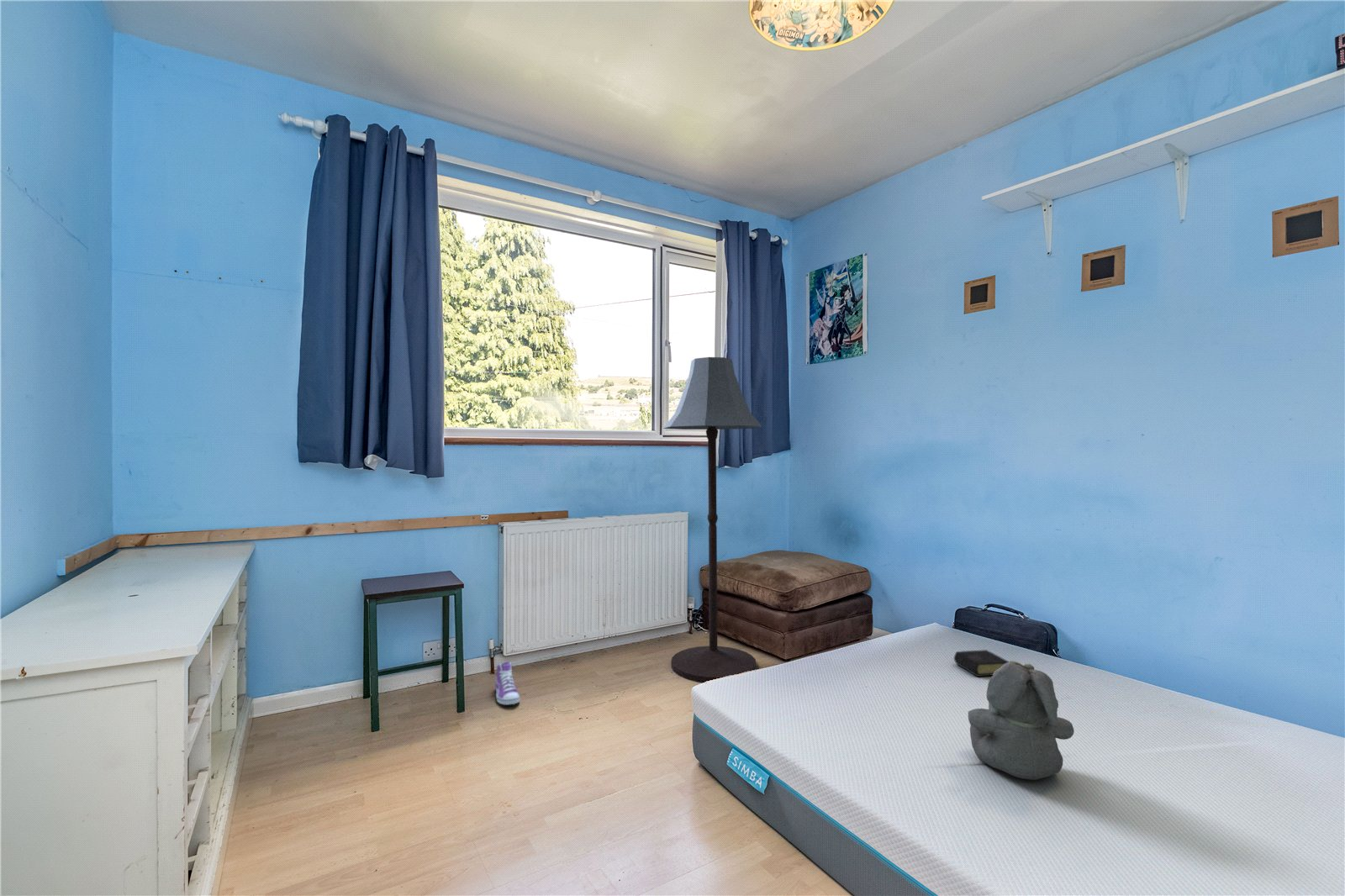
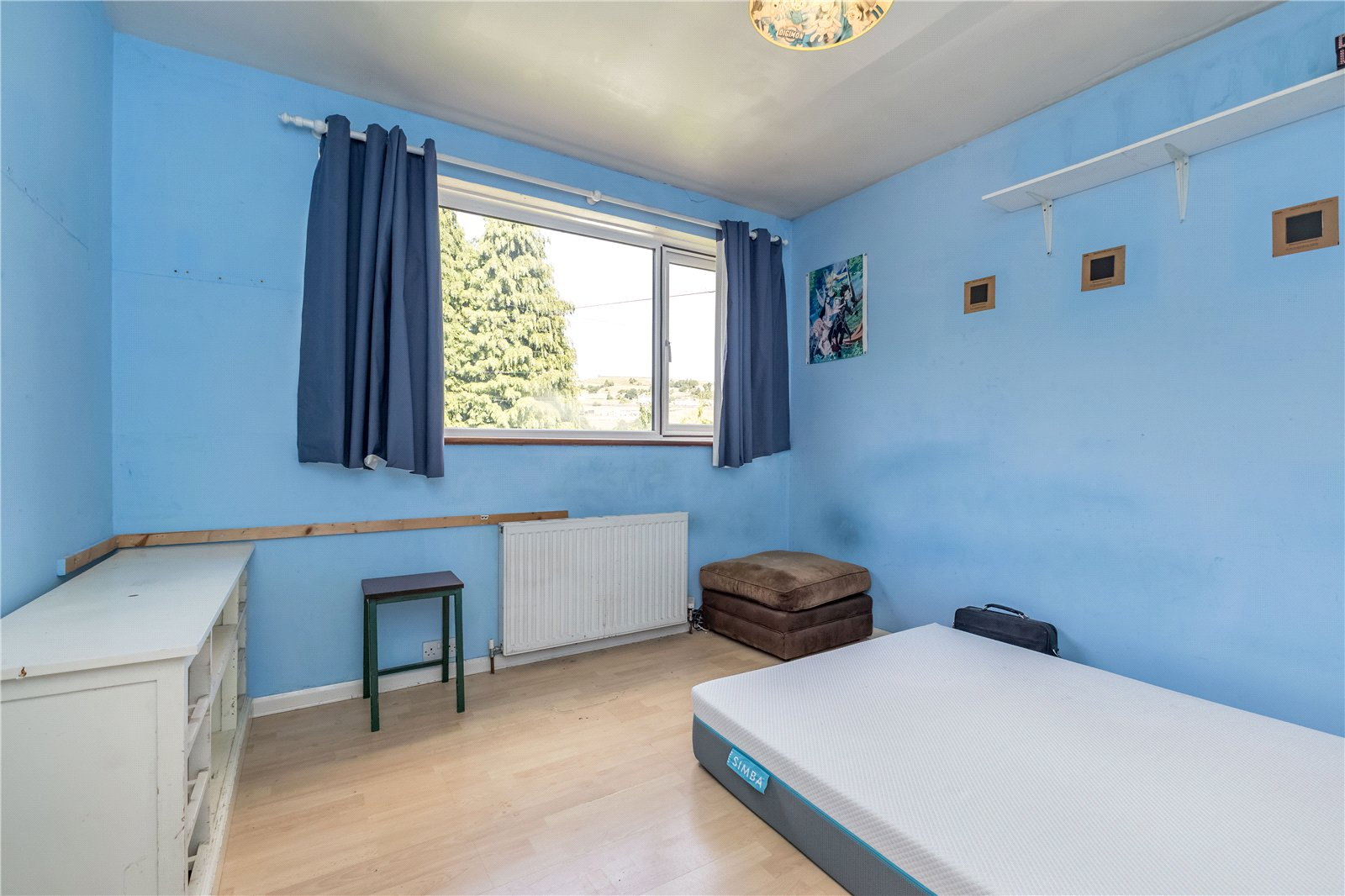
- floor lamp [662,356,762,683]
- book [953,649,1010,677]
- sneaker [494,661,520,706]
- teddy bear [968,660,1075,781]
